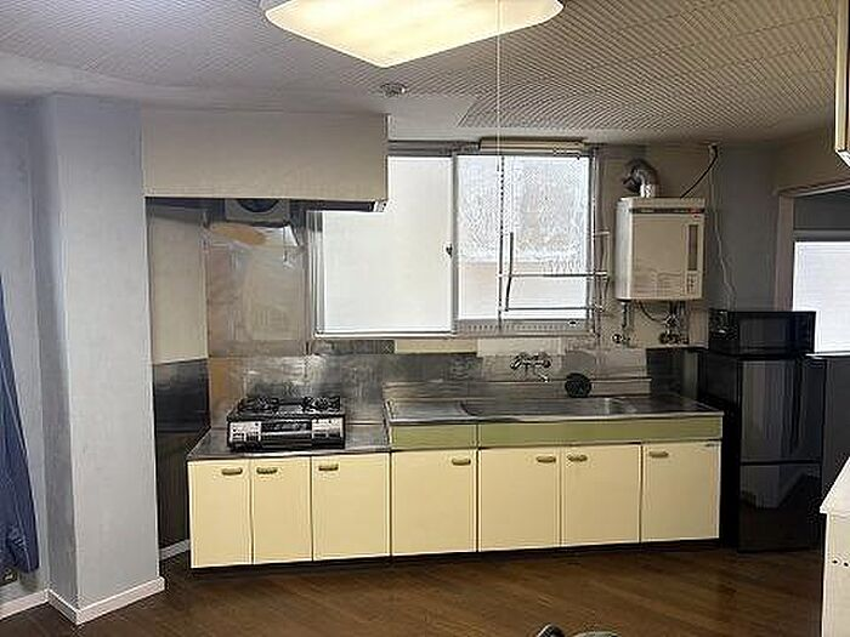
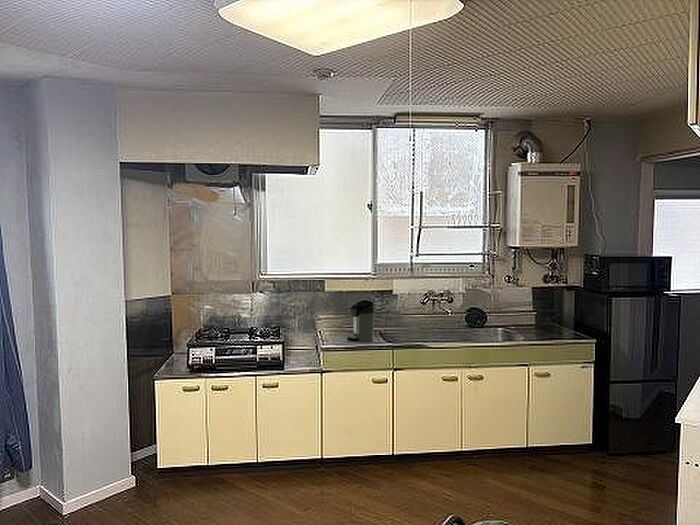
+ coffee maker [346,298,376,343]
